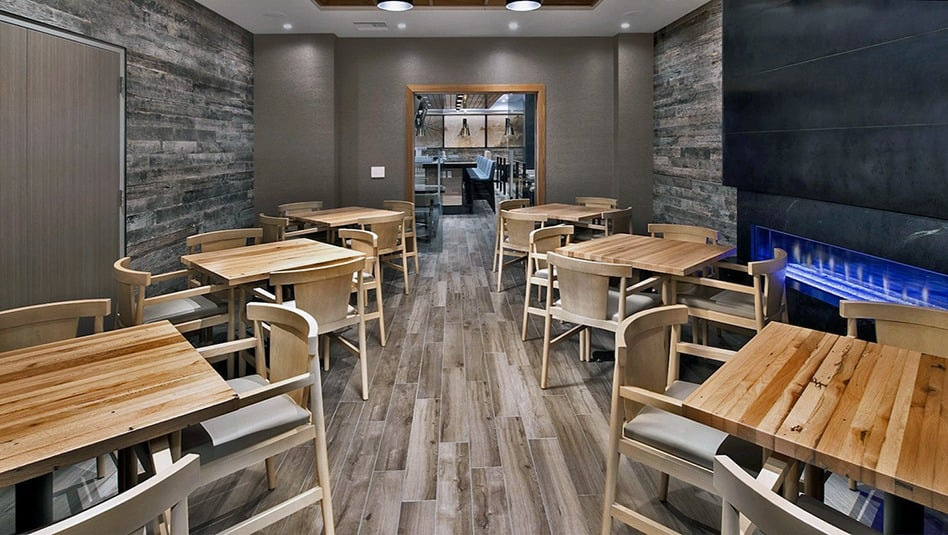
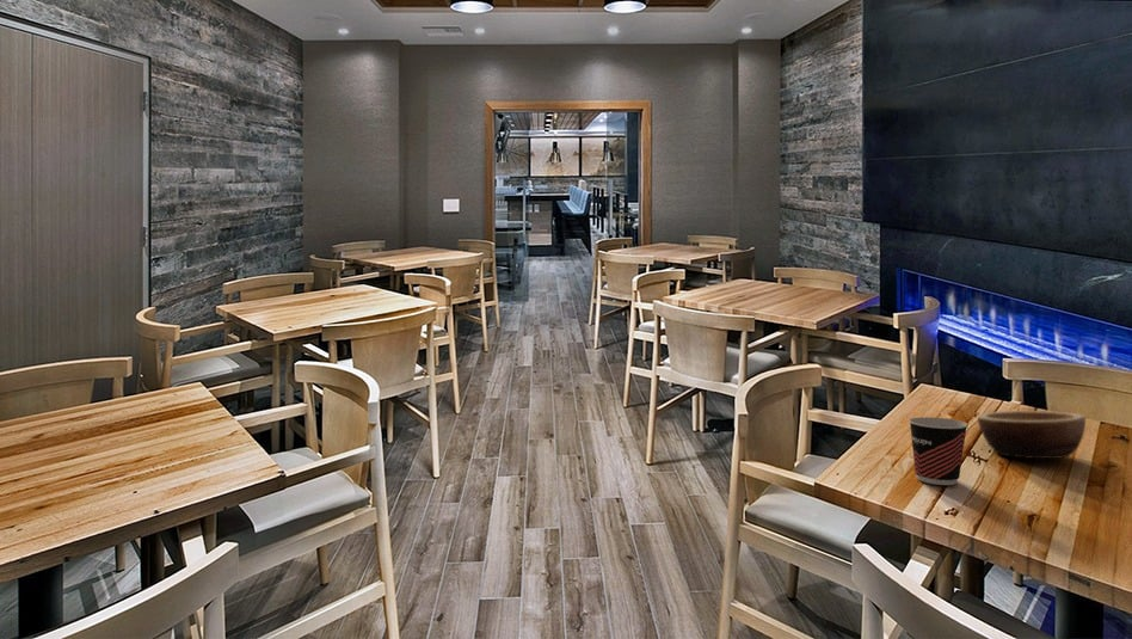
+ cup [908,416,970,486]
+ bowl [977,410,1087,460]
